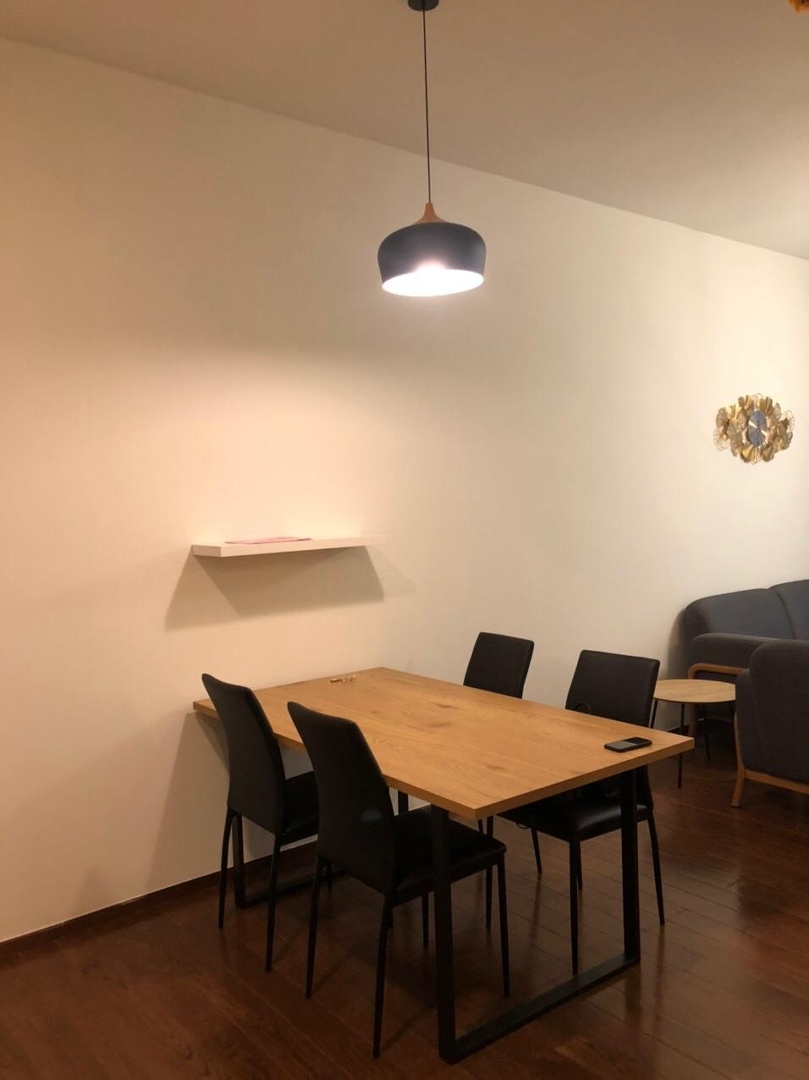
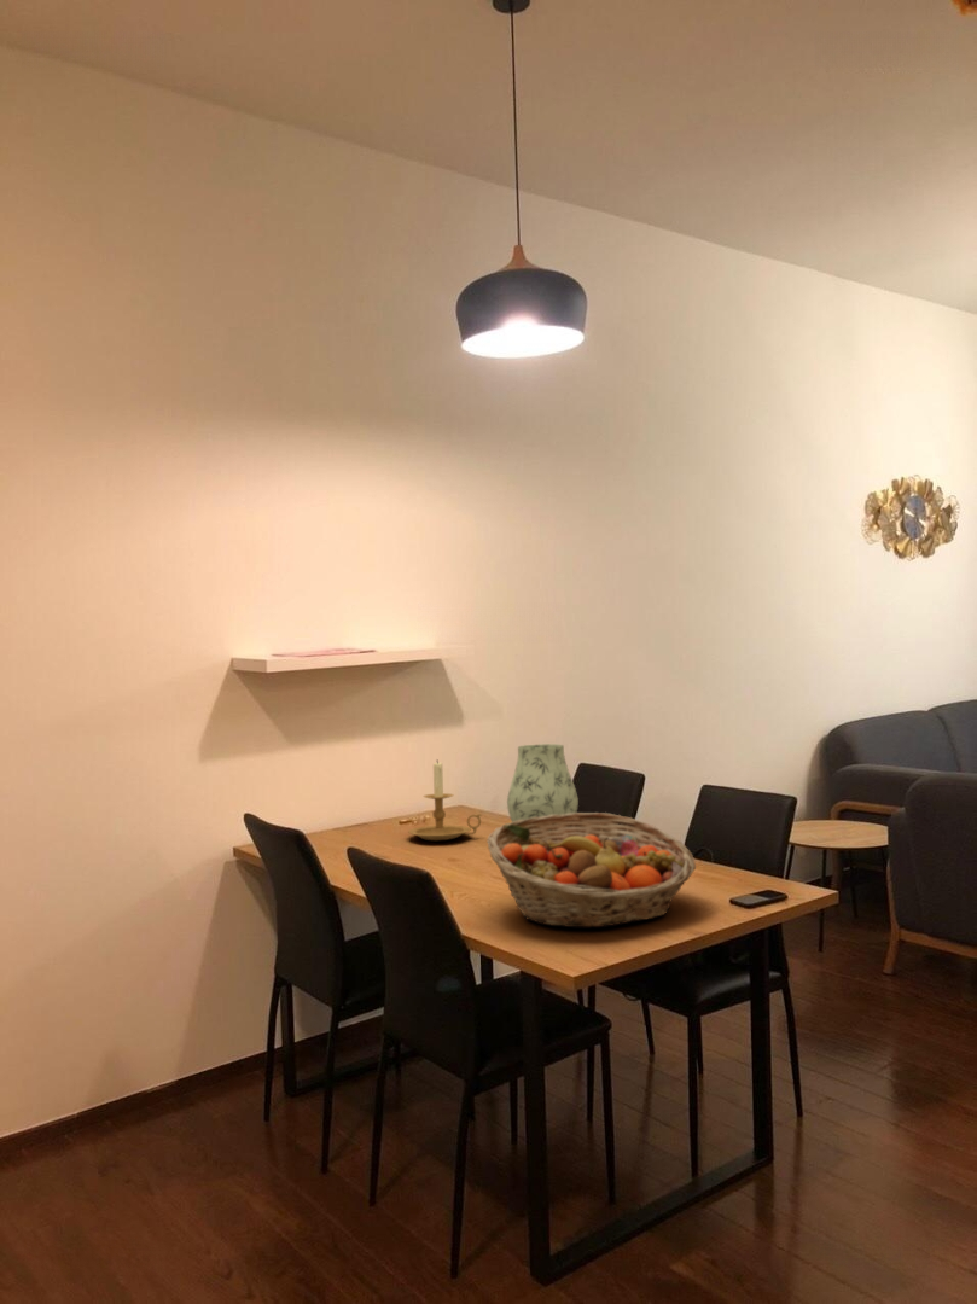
+ vase [506,744,580,822]
+ candle holder [407,758,483,842]
+ fruit basket [487,811,697,928]
